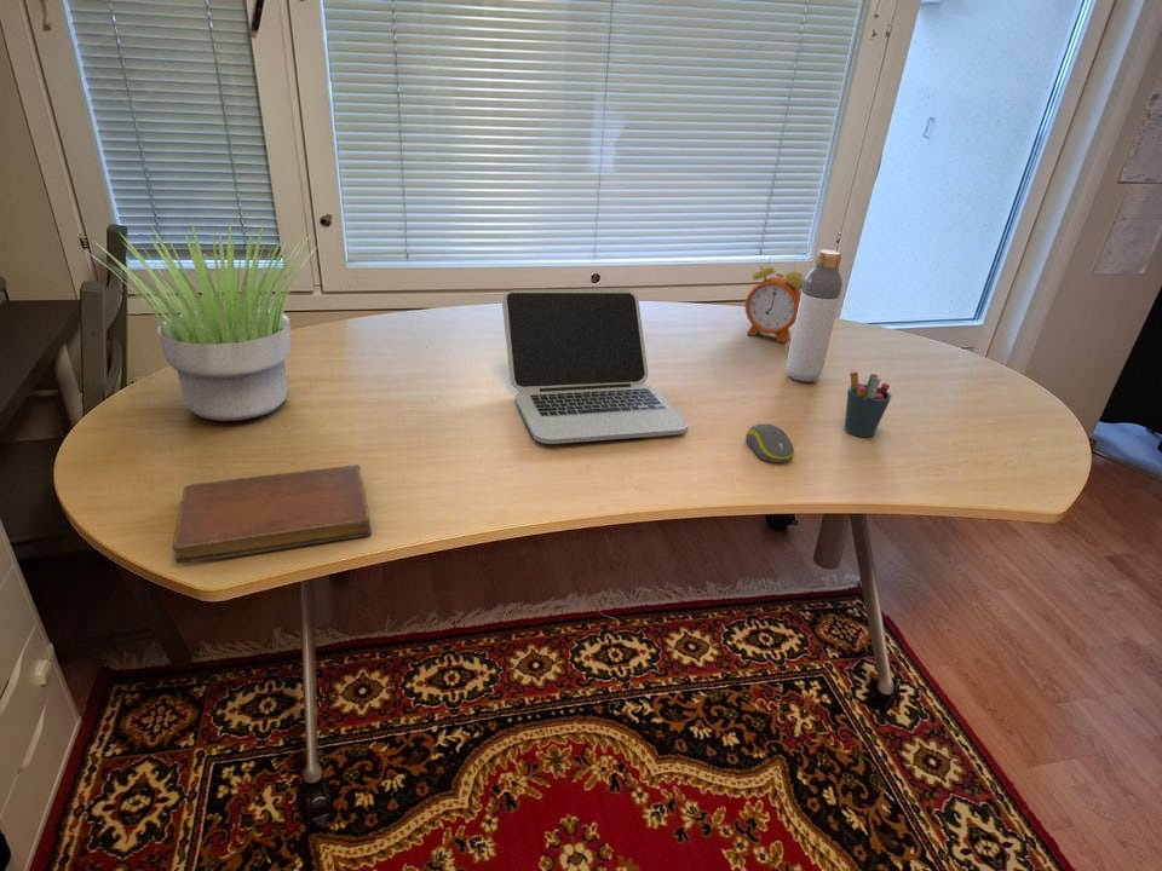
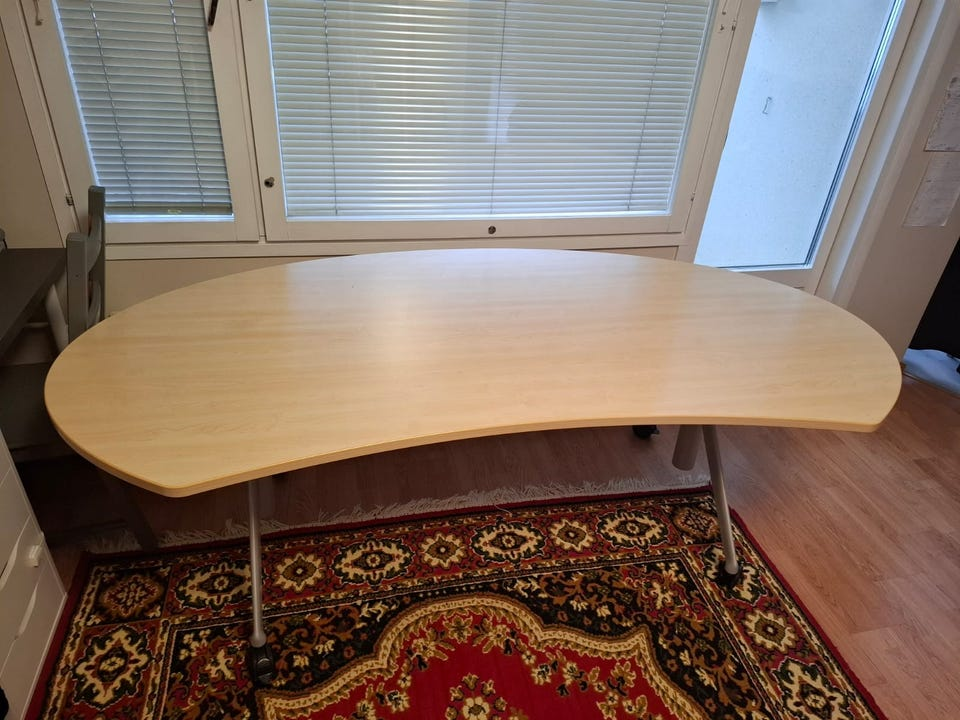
- computer mouse [744,422,795,463]
- laptop [501,288,689,445]
- alarm clock [744,254,805,344]
- pen holder [844,370,893,438]
- notebook [171,463,373,565]
- bottle [784,249,844,382]
- potted plant [88,220,323,422]
